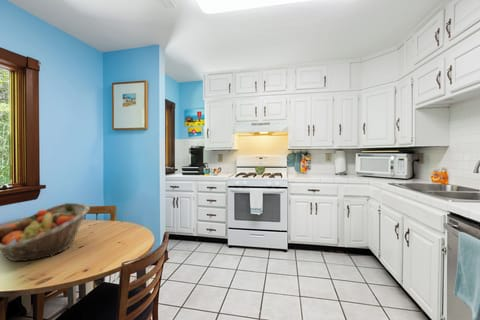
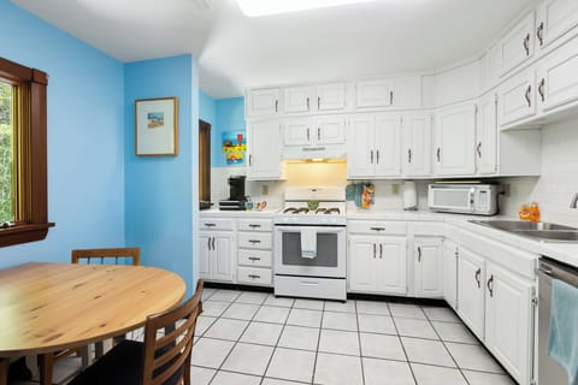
- fruit basket [0,202,91,262]
